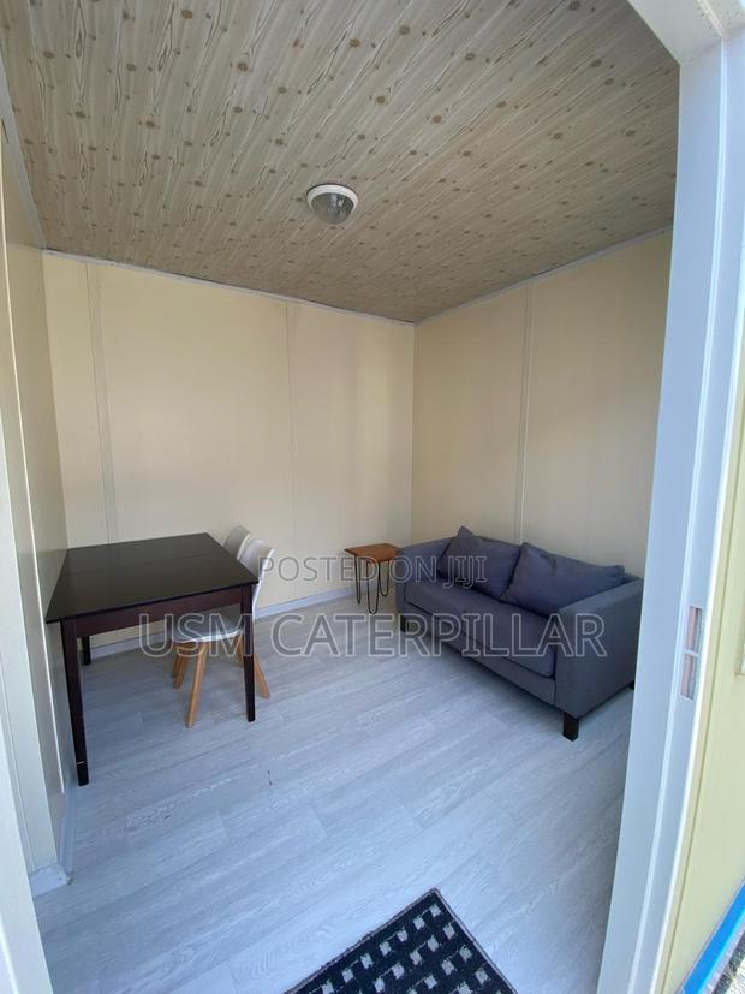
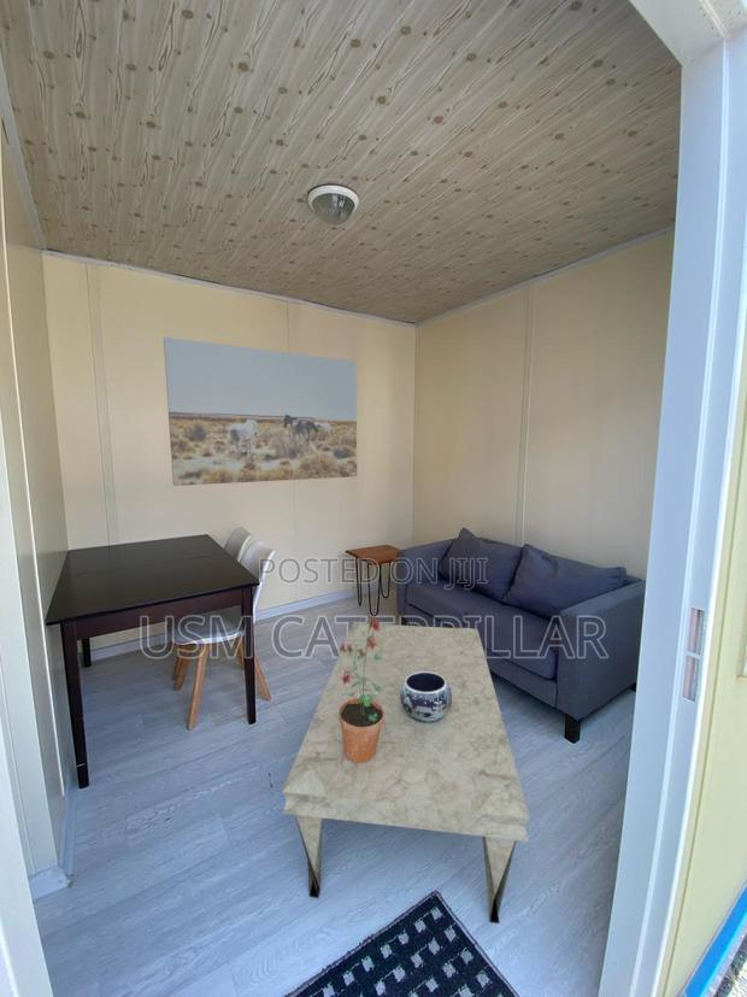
+ potted plant [339,614,384,763]
+ decorative bowl [400,671,452,722]
+ wall art [163,336,358,487]
+ coffee table [281,621,531,925]
